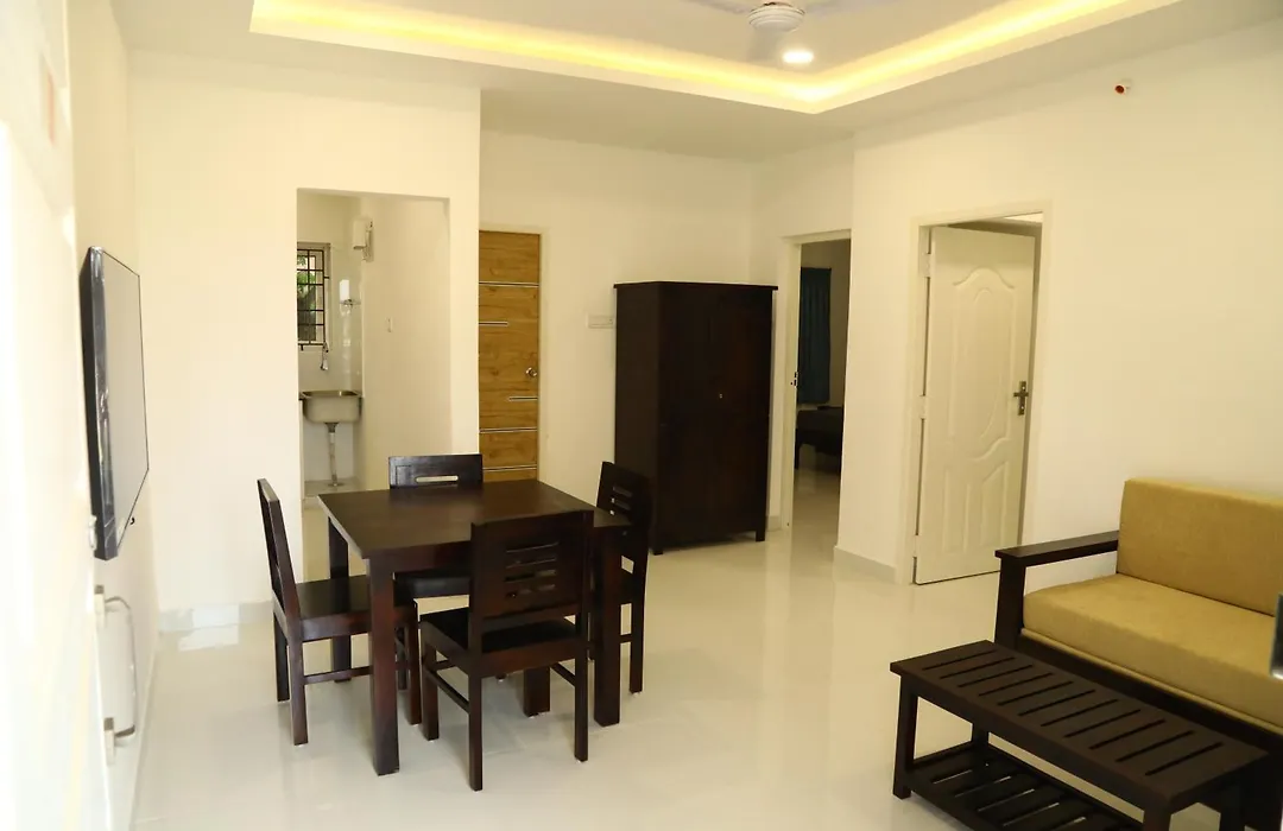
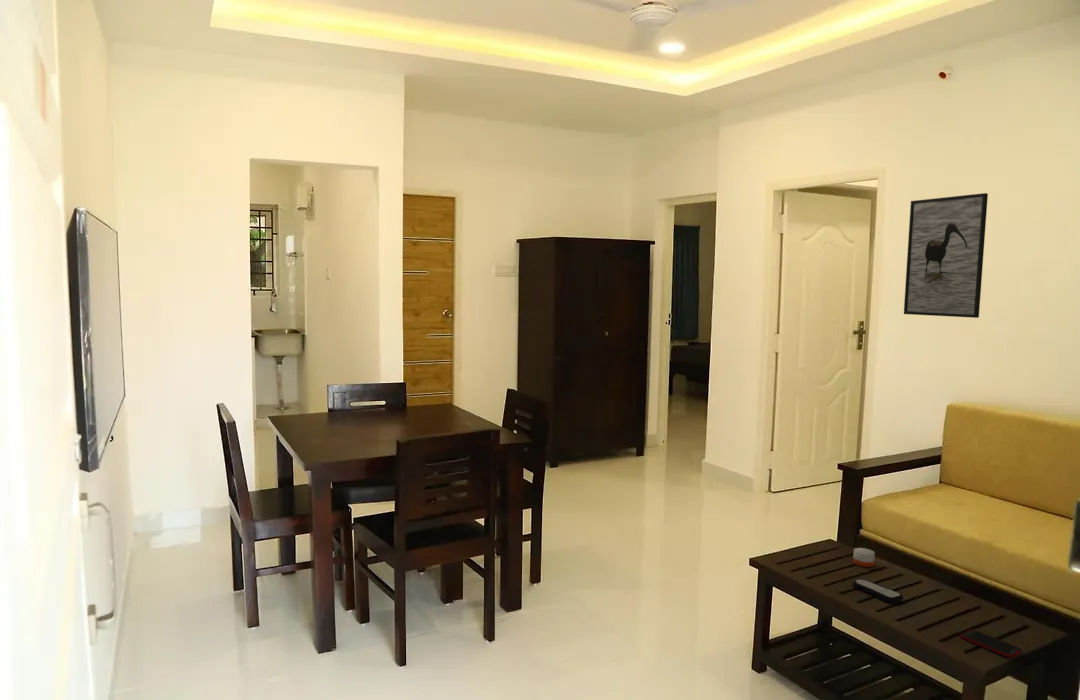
+ cell phone [959,628,1024,659]
+ remote control [851,578,904,604]
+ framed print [903,192,989,319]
+ candle [852,543,876,568]
